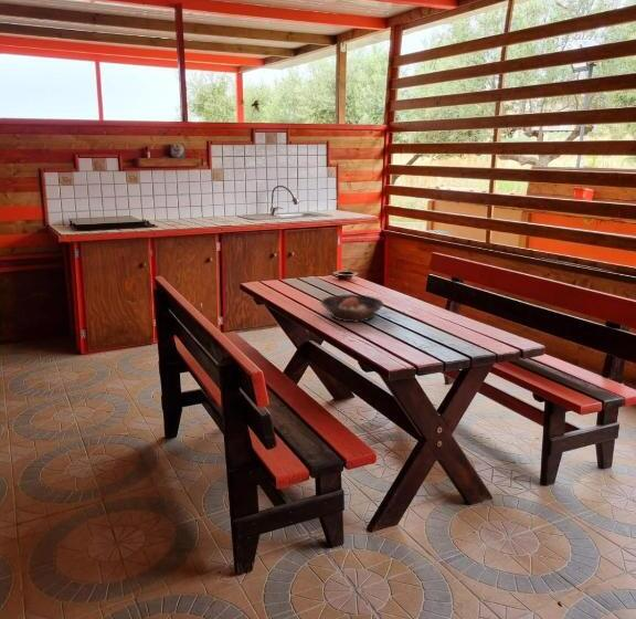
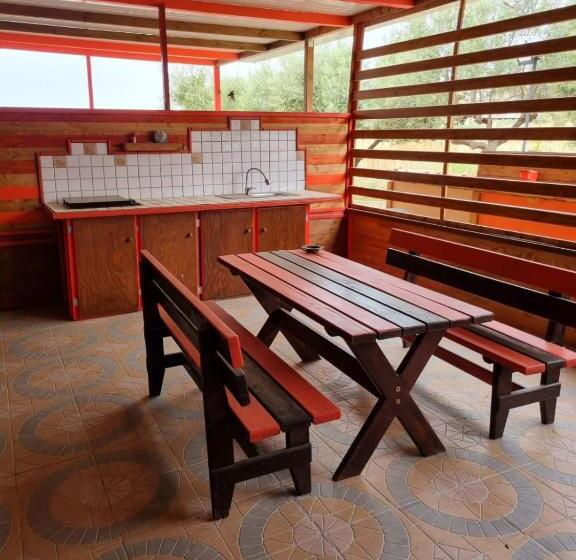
- bowl [319,293,384,324]
